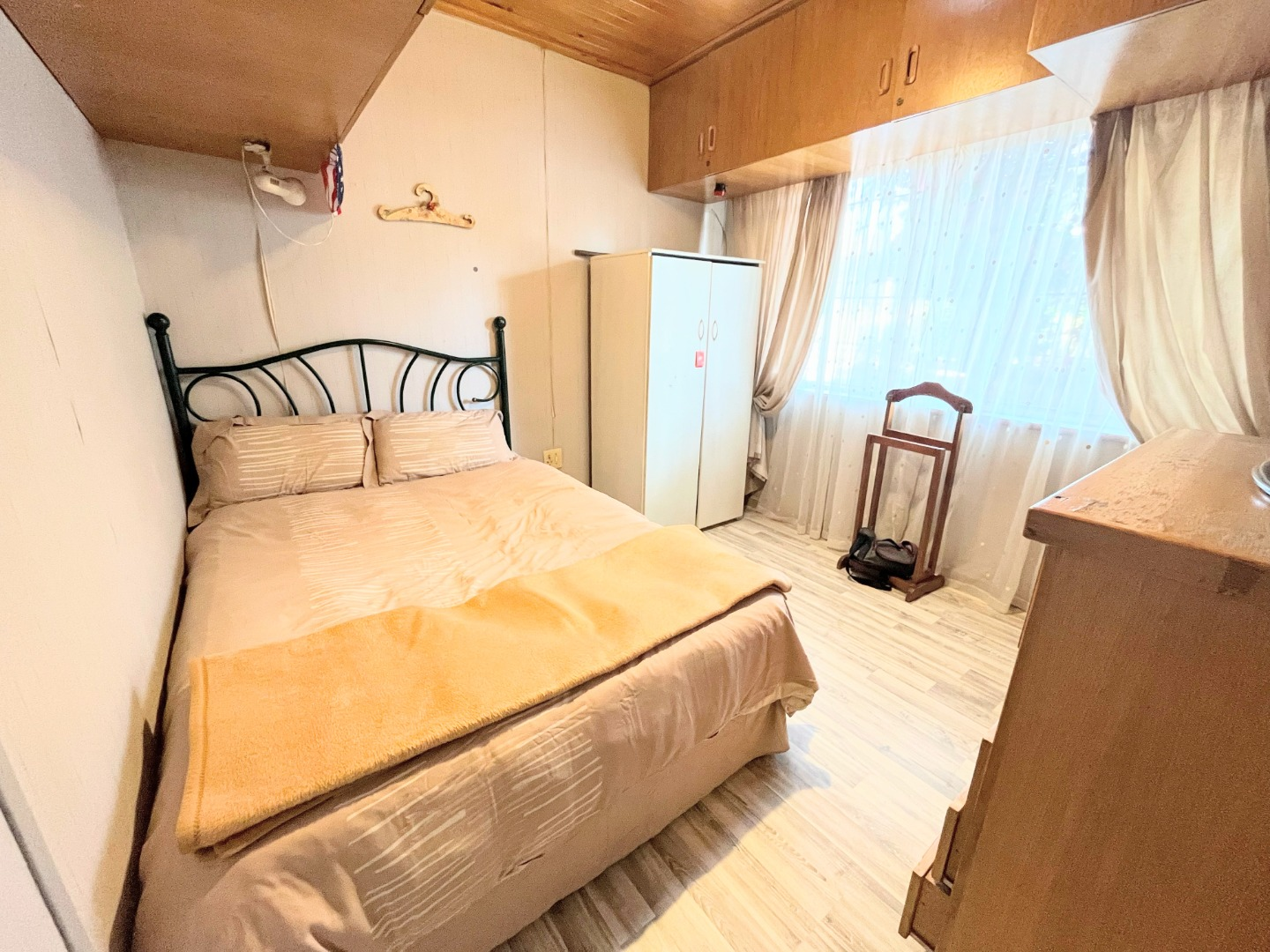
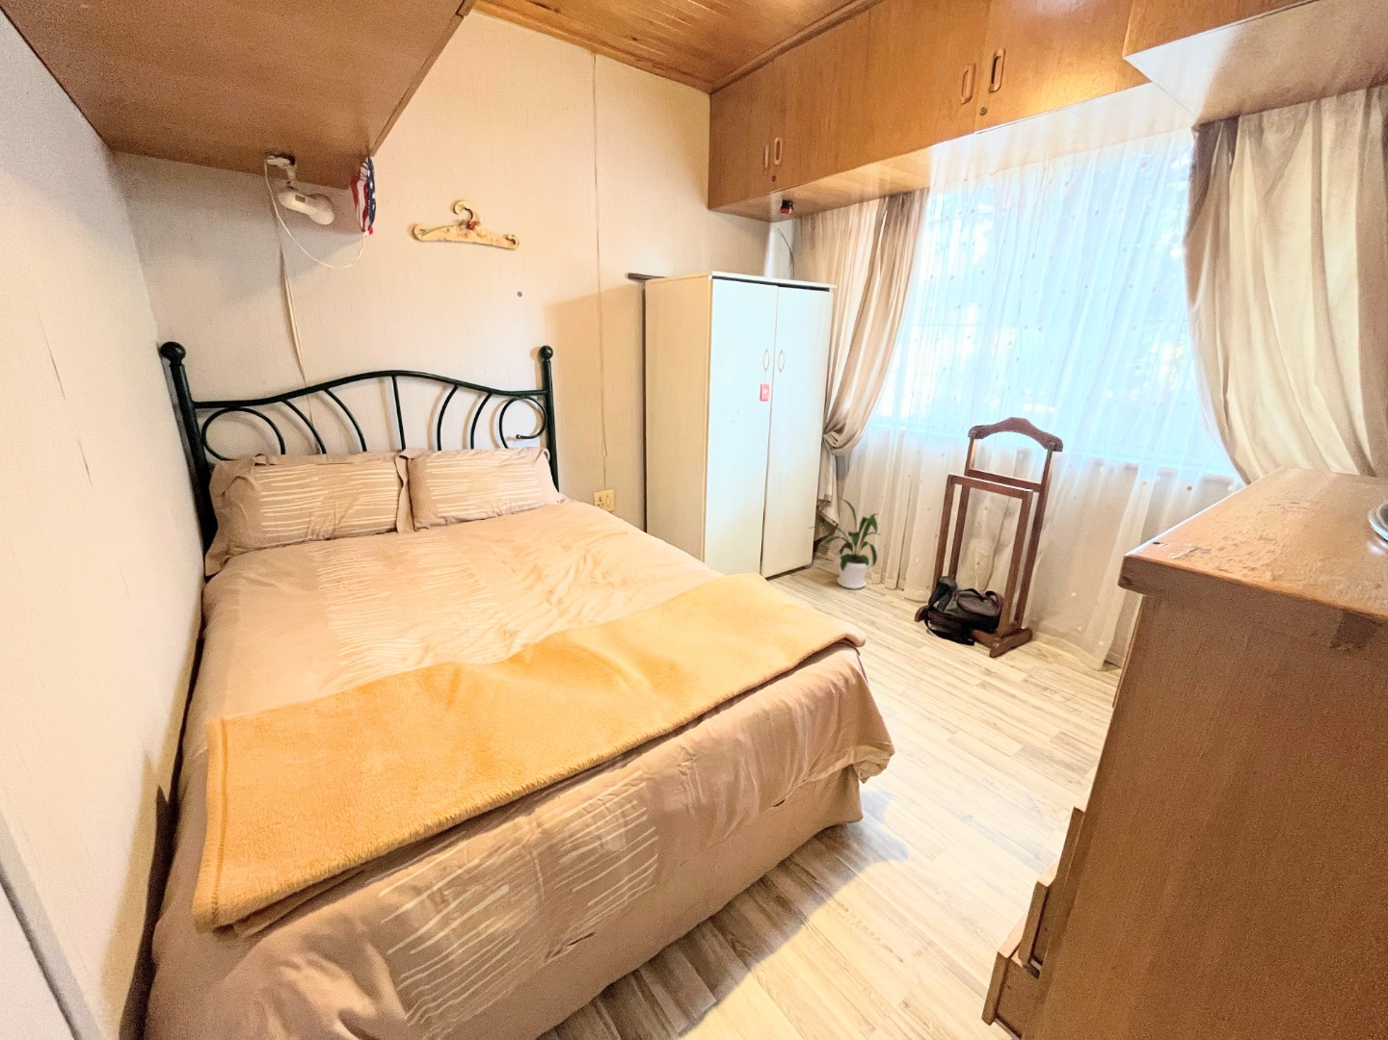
+ house plant [805,496,882,590]
